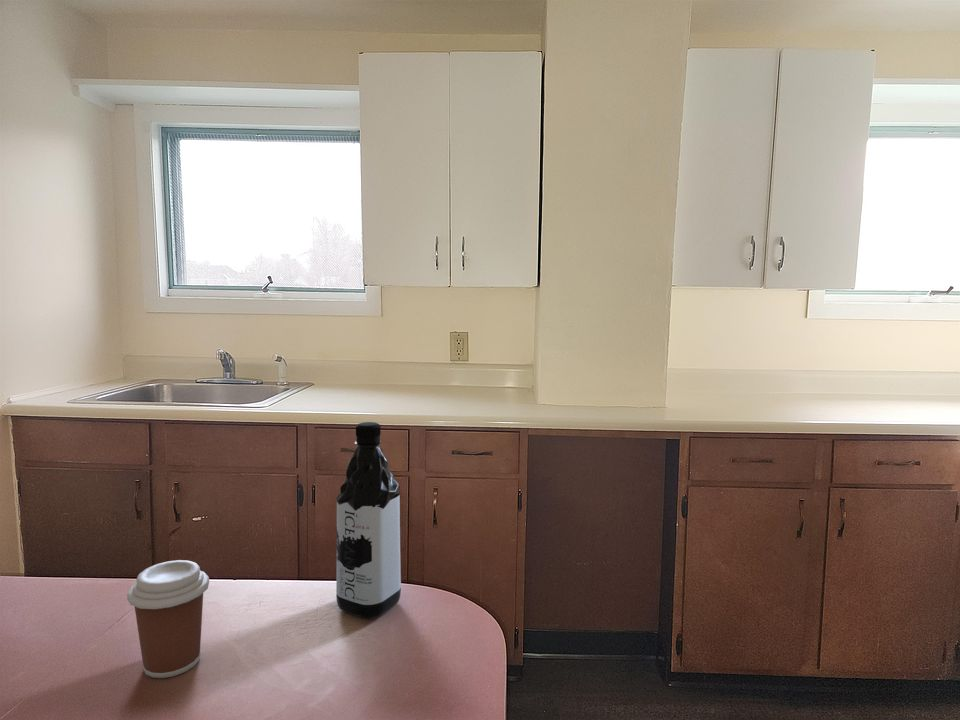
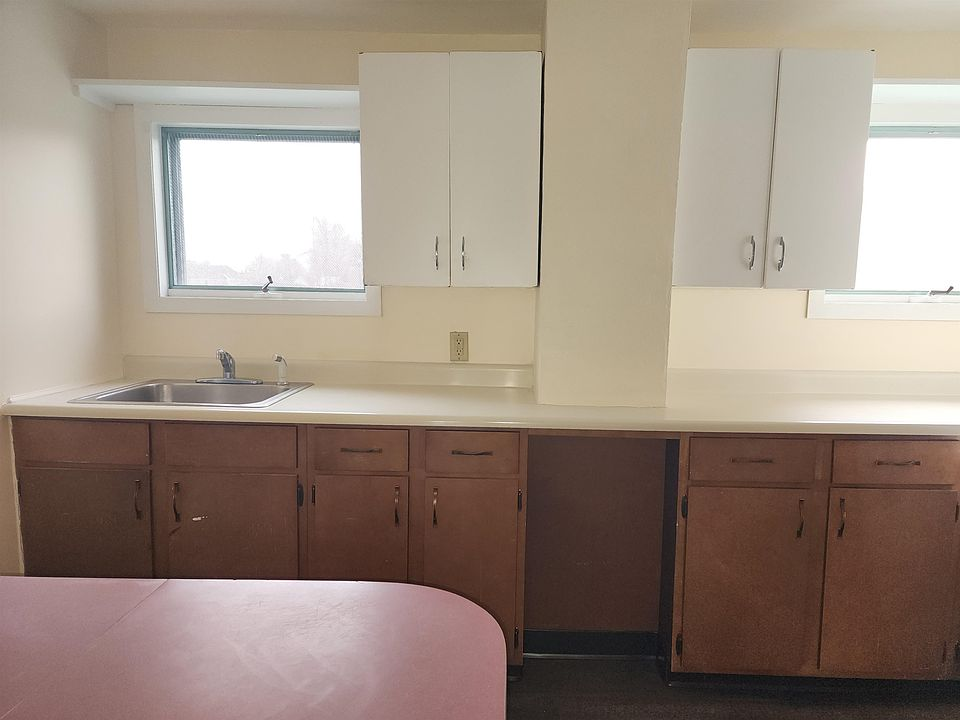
- water bottle [335,421,402,619]
- coffee cup [126,559,210,679]
